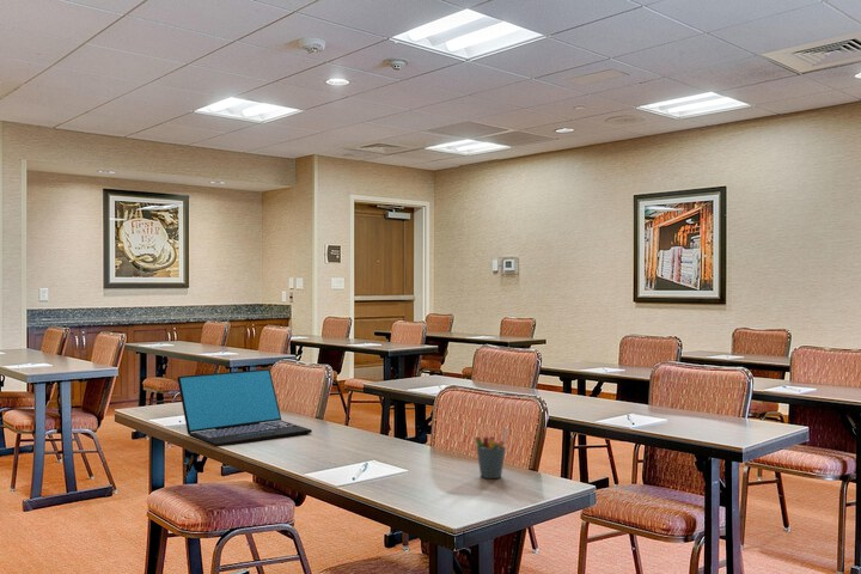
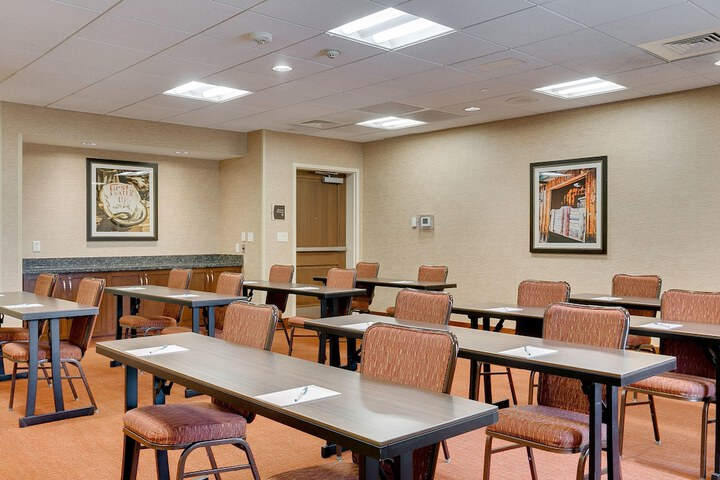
- laptop [176,368,313,448]
- pen holder [474,427,508,480]
